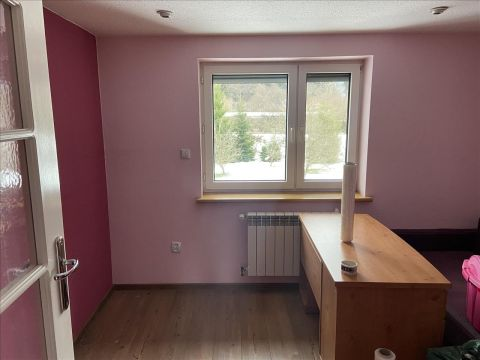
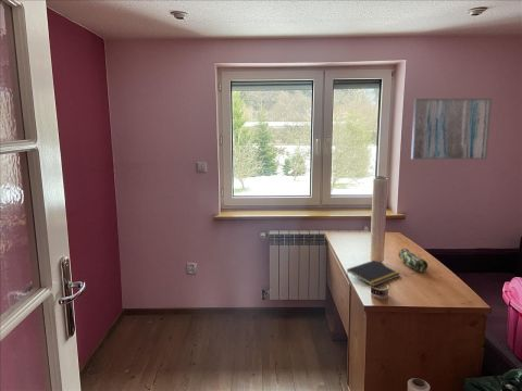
+ wall art [410,98,493,161]
+ notepad [345,260,401,288]
+ pencil case [398,248,428,273]
